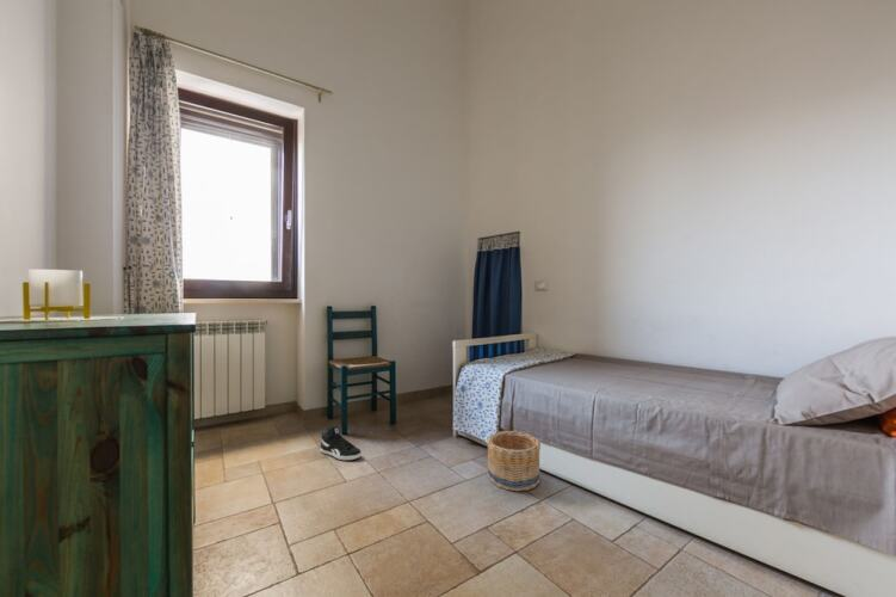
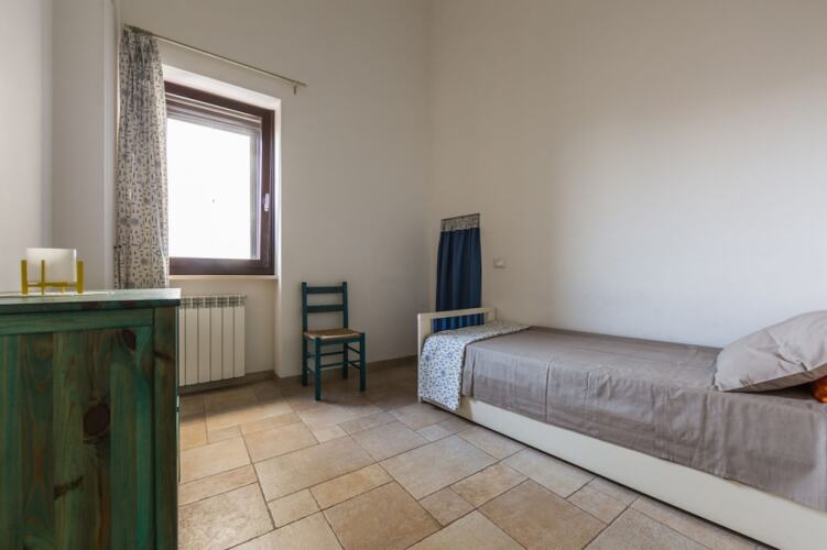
- basket [486,430,542,492]
- sneaker [319,424,363,461]
